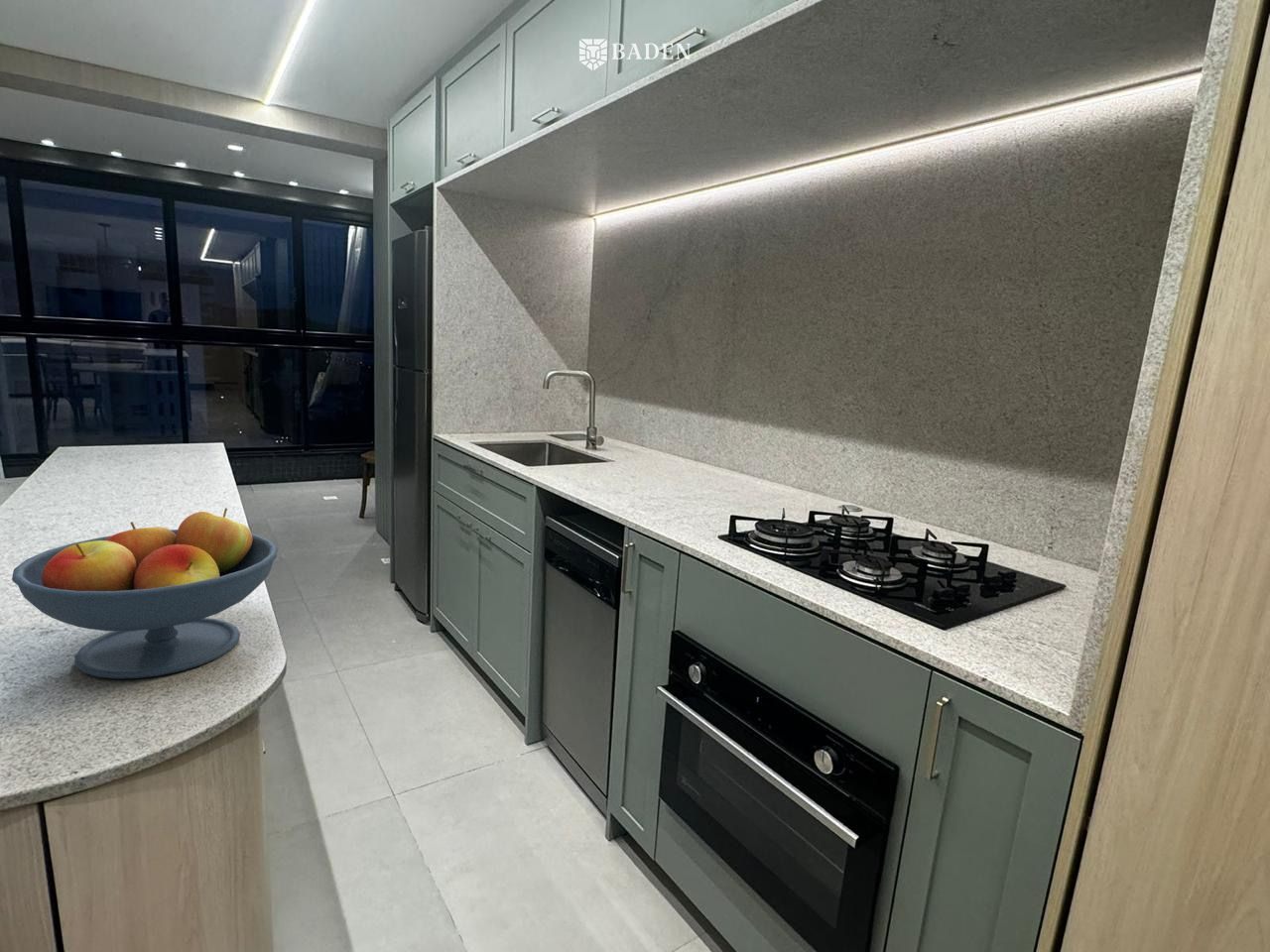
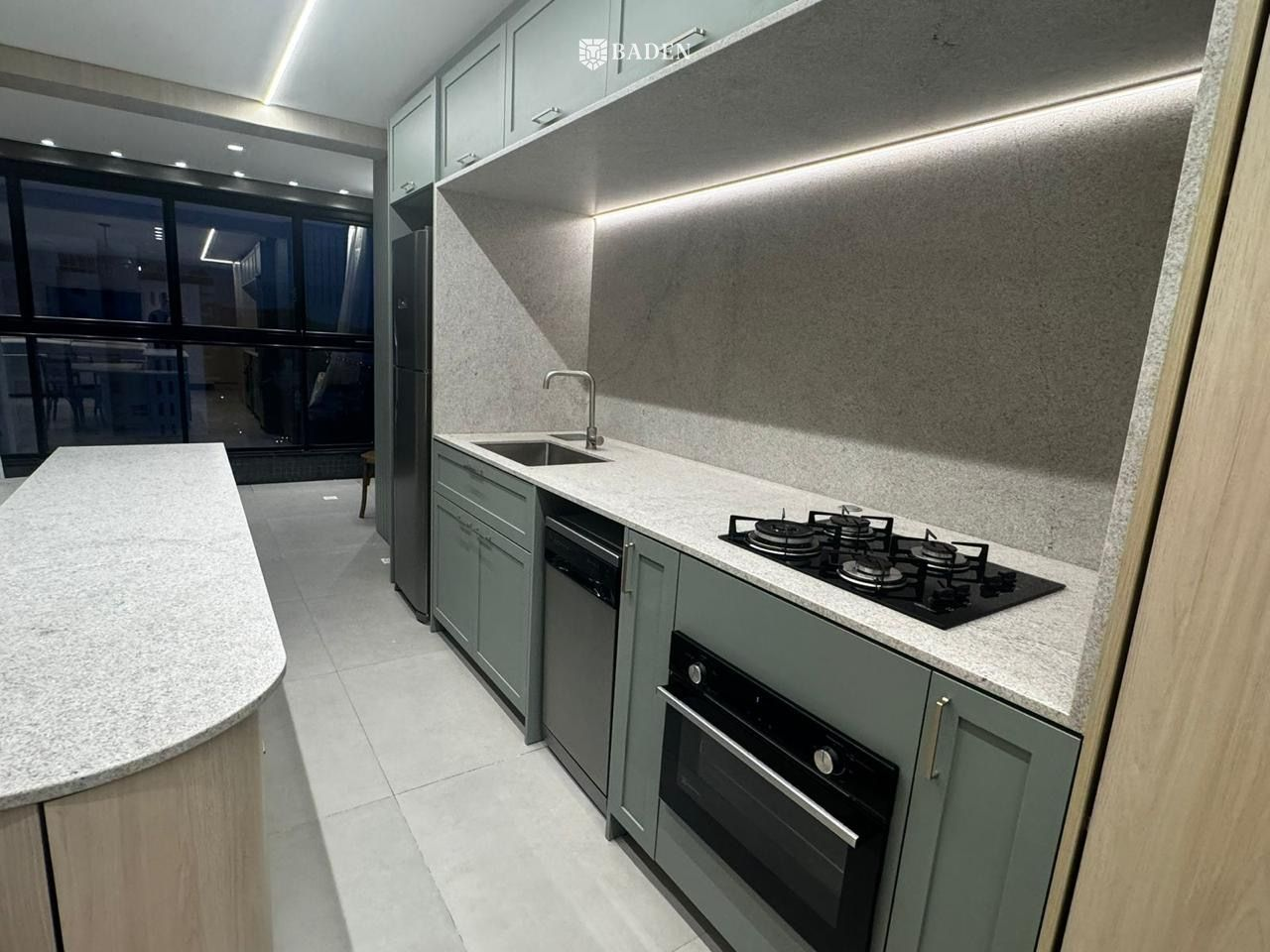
- fruit bowl [11,507,279,680]
